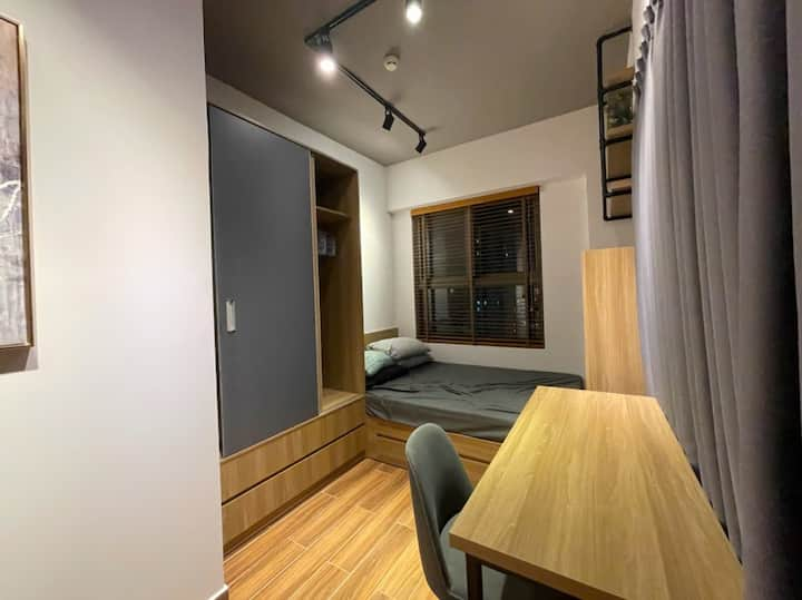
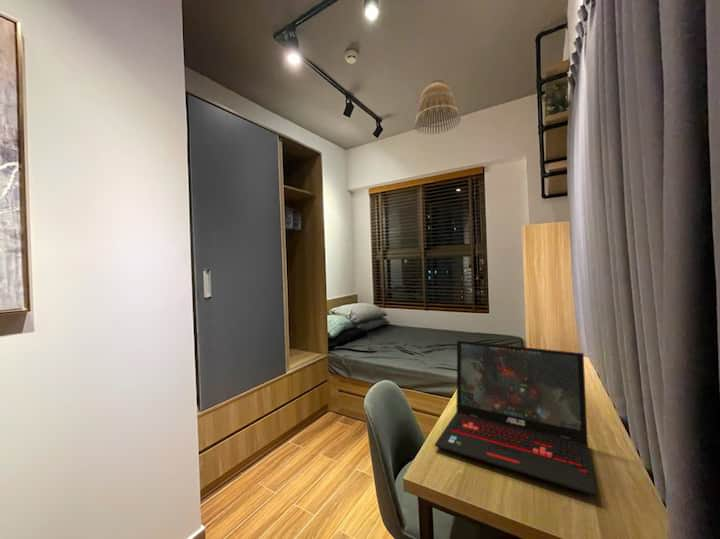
+ lamp shade [413,78,462,136]
+ laptop [434,340,597,497]
